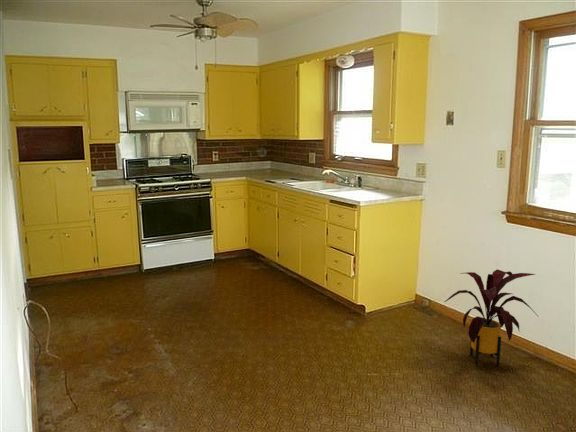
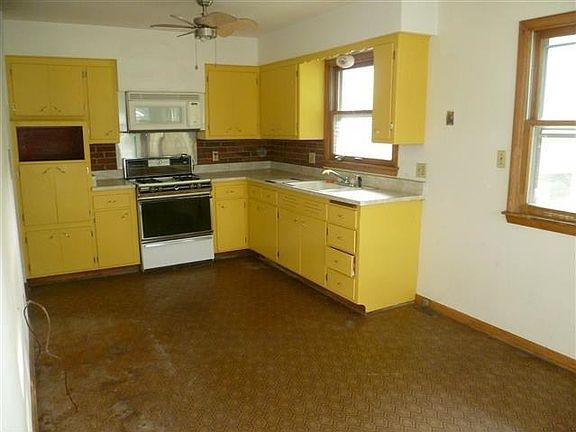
- house plant [443,268,539,367]
